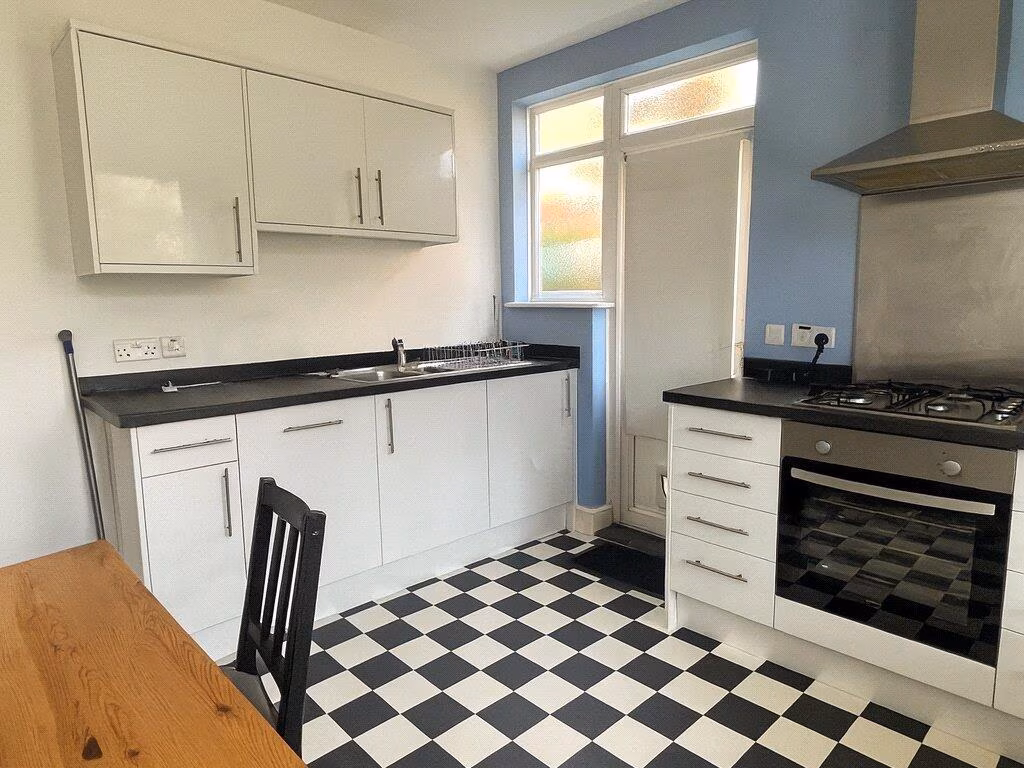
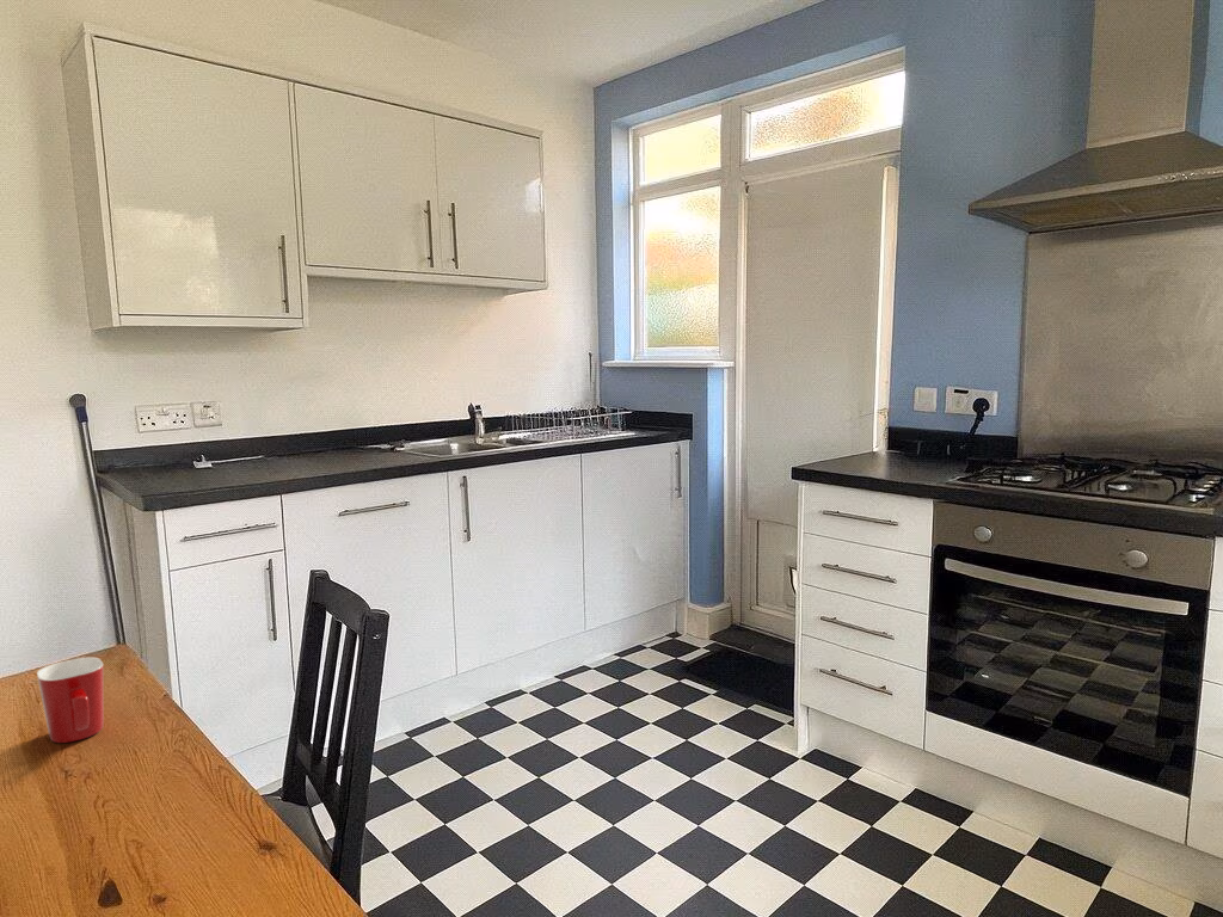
+ mug [36,657,105,744]
